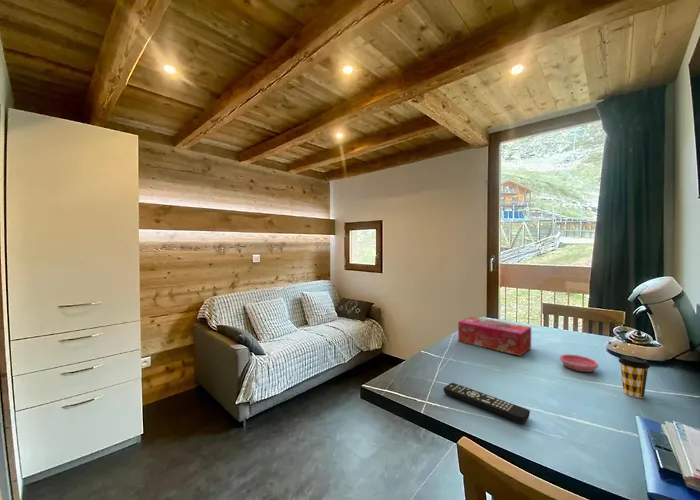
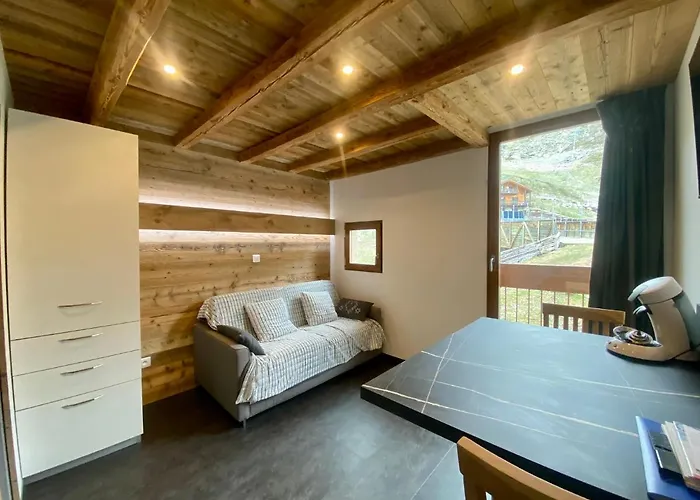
- coffee cup [618,354,651,399]
- tissue box [457,316,532,357]
- saucer [559,353,599,373]
- remote control [443,382,531,424]
